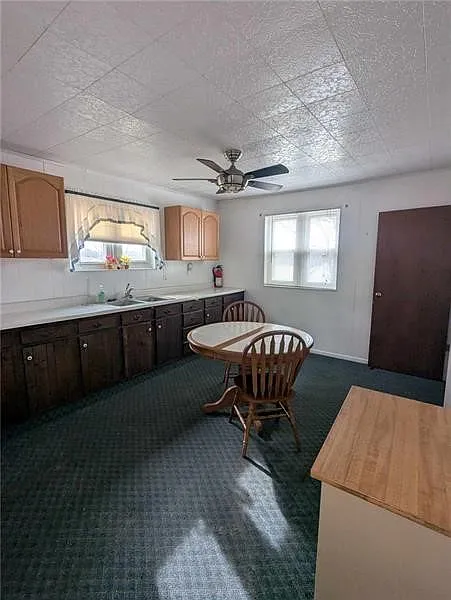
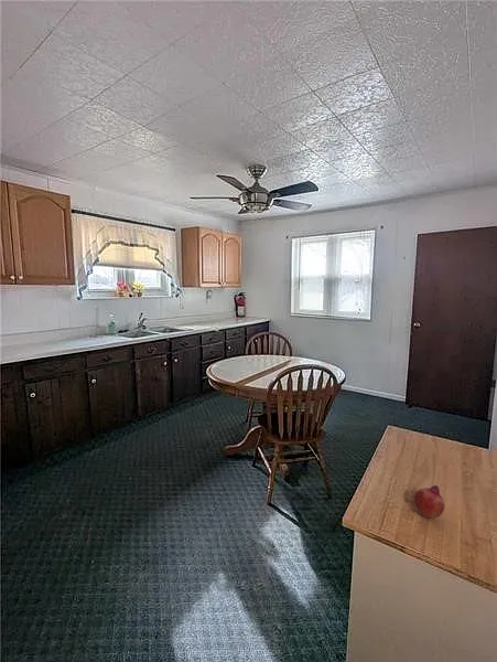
+ fruit [413,484,446,519]
